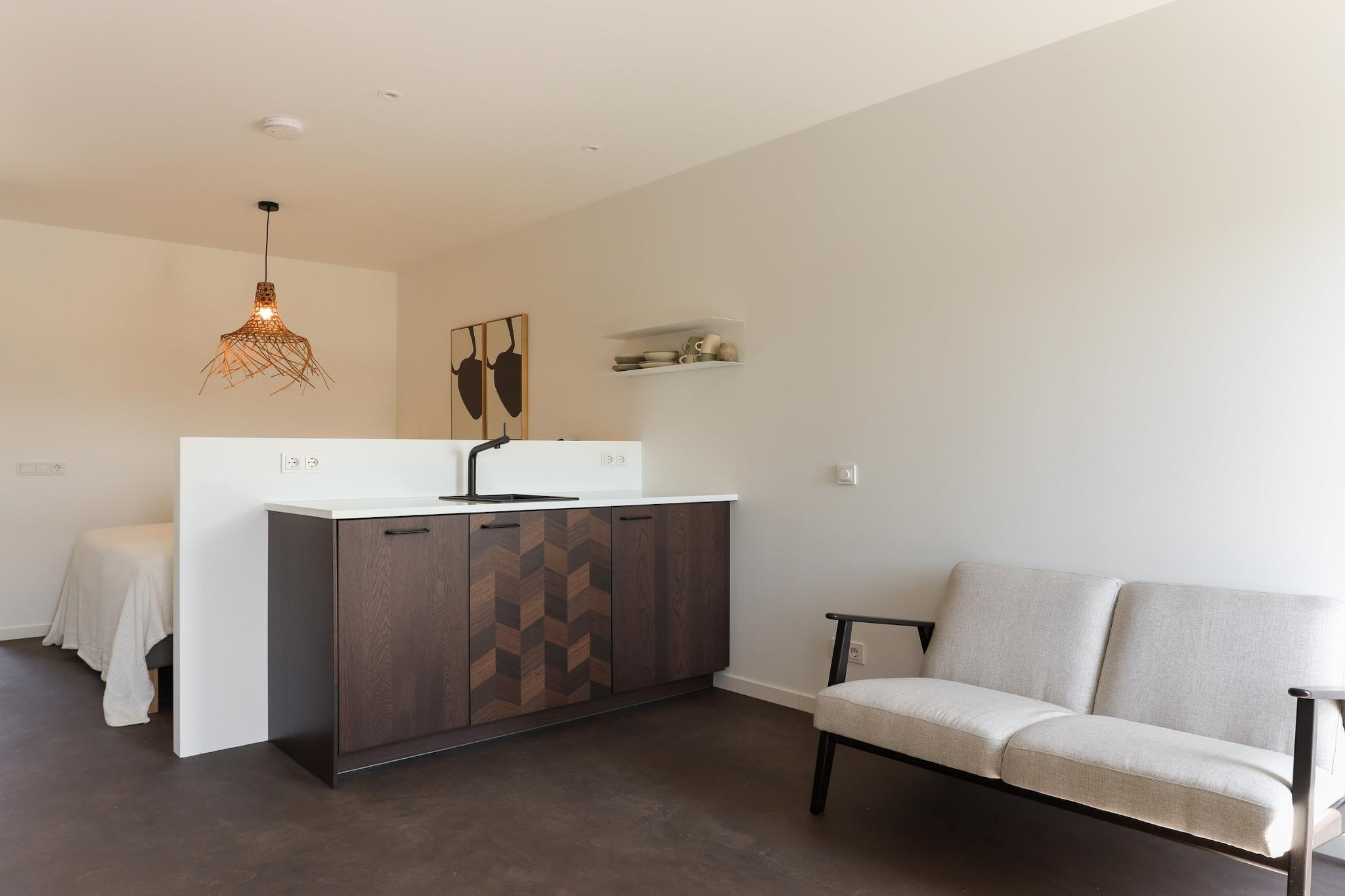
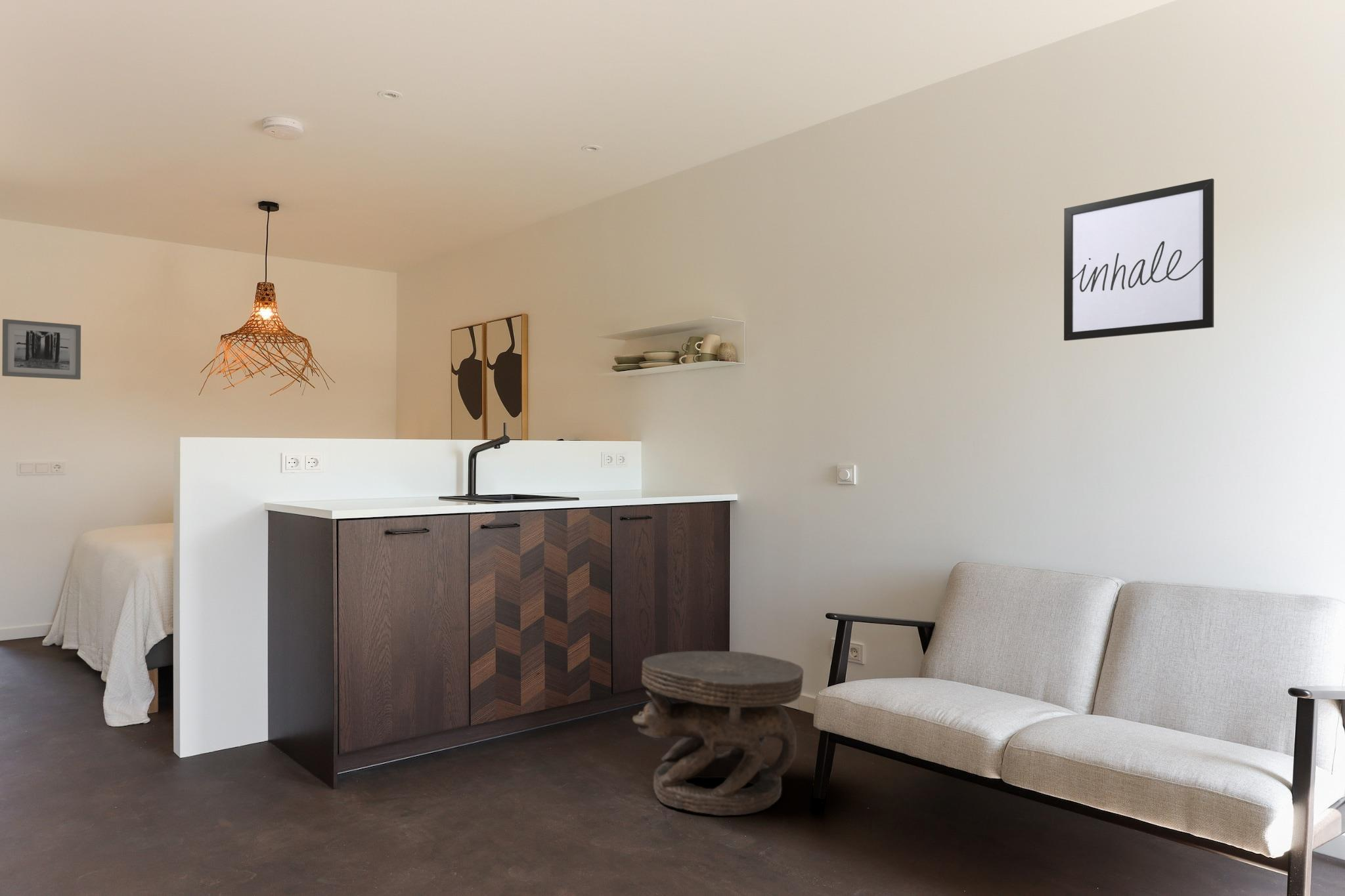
+ wall art [1,318,81,380]
+ wall art [1063,178,1215,341]
+ carved stool [632,651,804,817]
